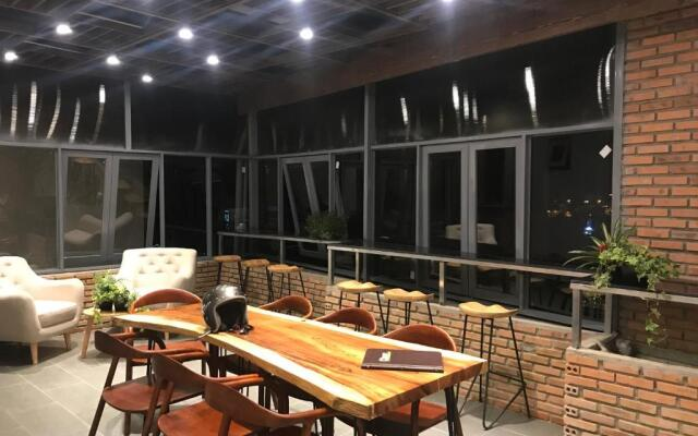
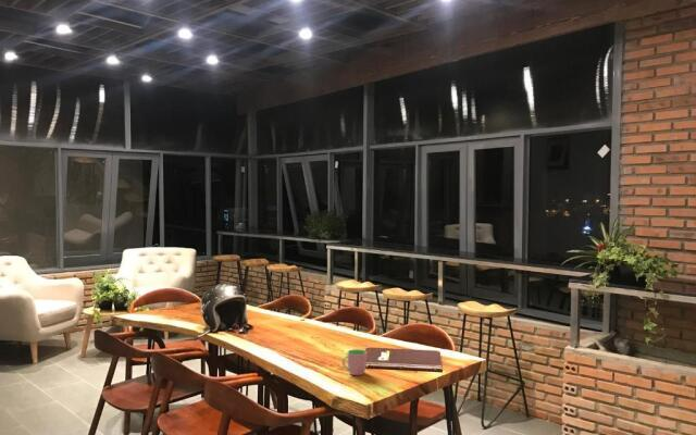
+ cup [340,348,368,376]
